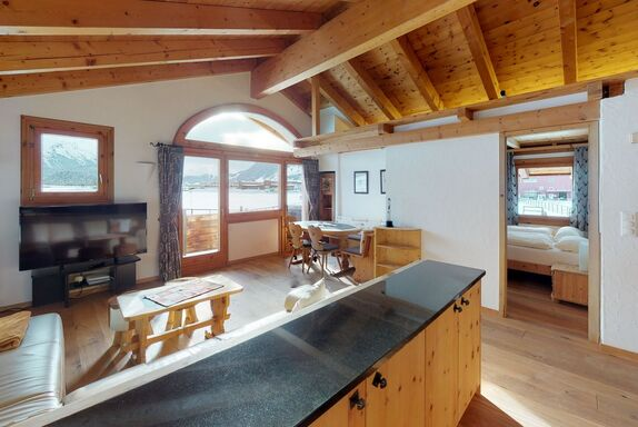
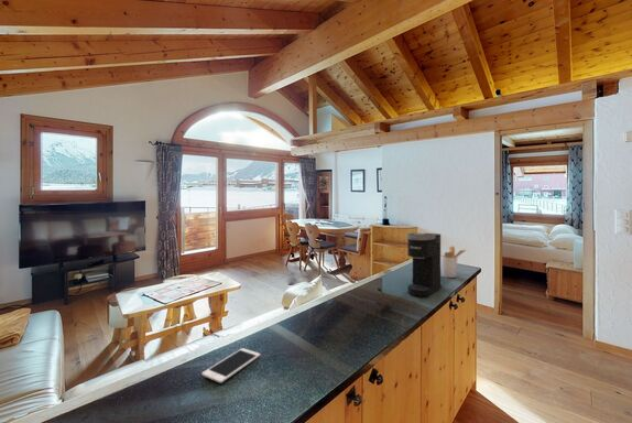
+ cell phone [200,347,261,384]
+ utensil holder [440,245,467,279]
+ coffee maker [405,231,442,297]
